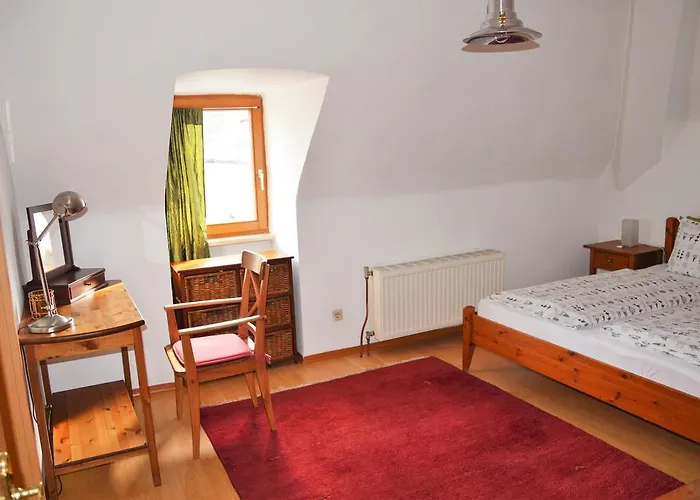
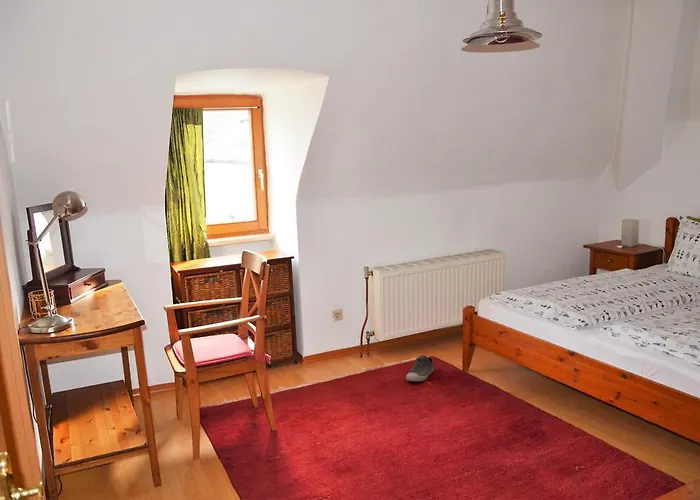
+ shoe [405,354,435,382]
